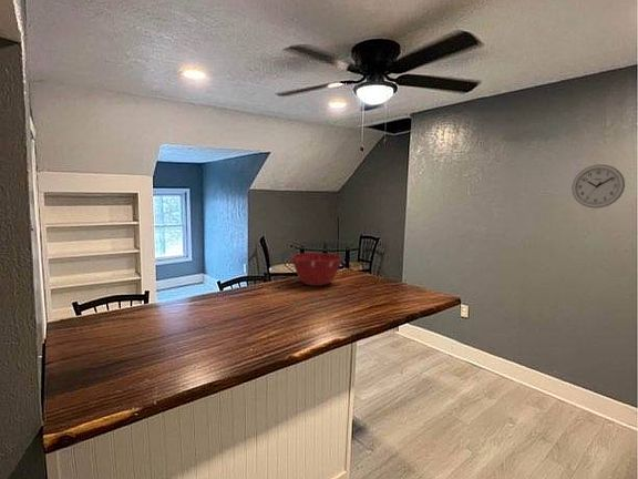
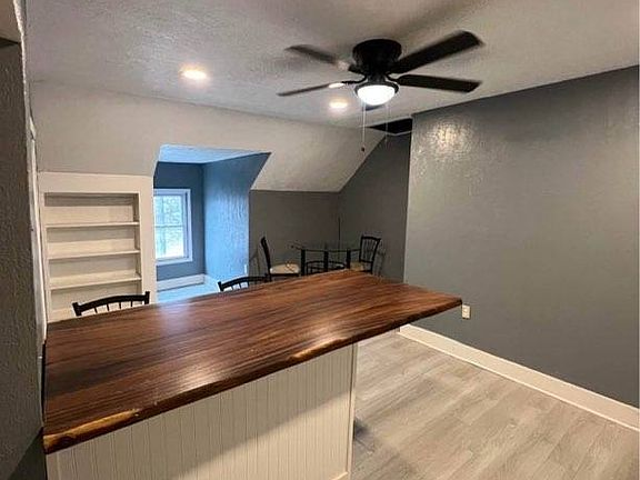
- mixing bowl [290,252,343,287]
- wall clock [570,163,626,210]
